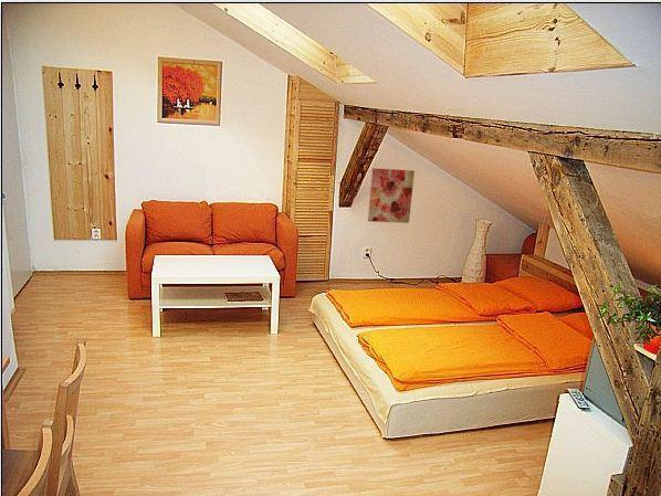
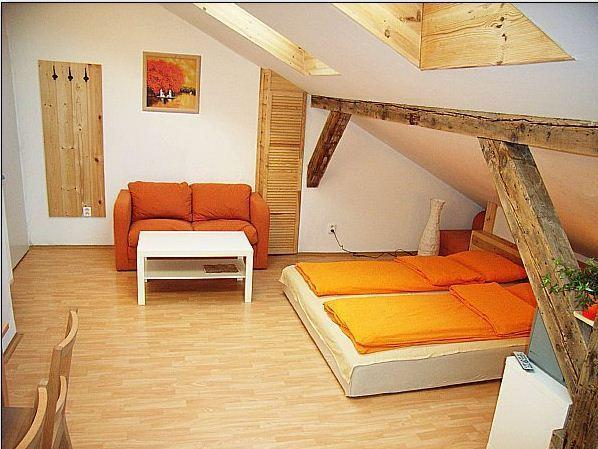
- wall art [367,167,416,224]
